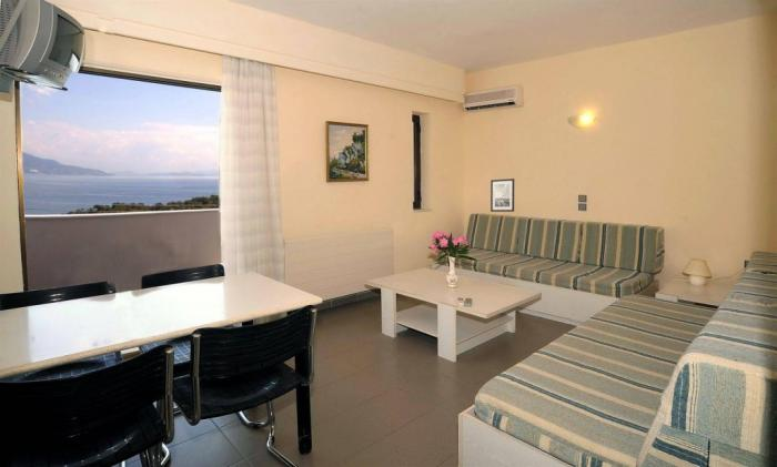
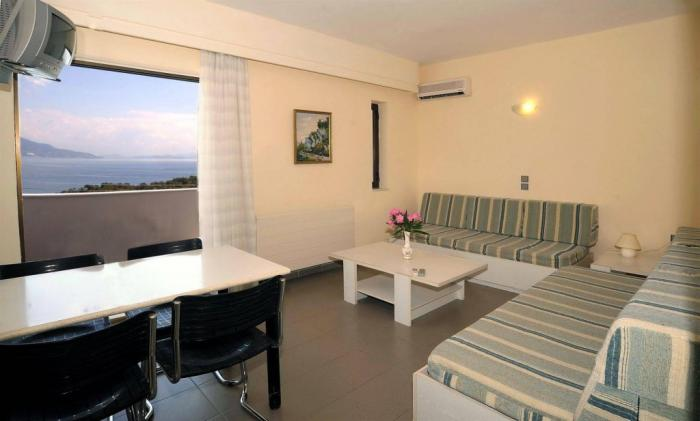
- wall art [490,177,515,213]
